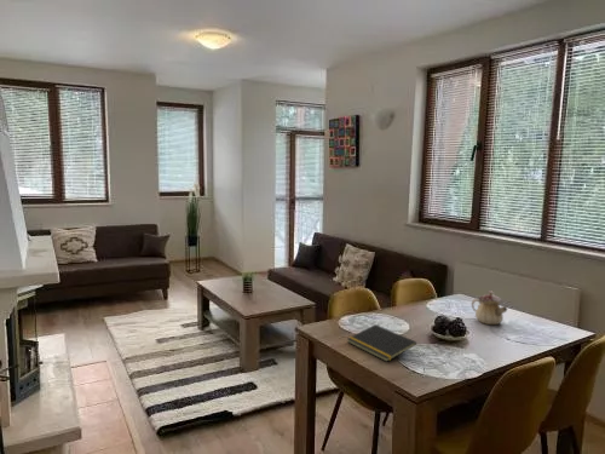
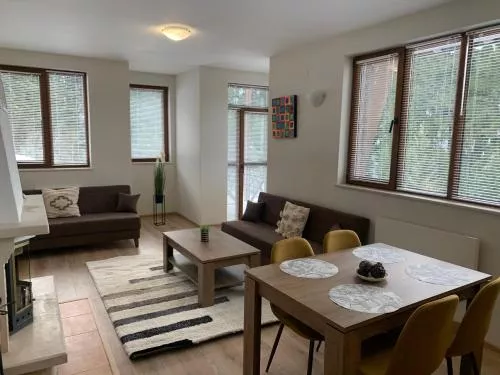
- notepad [346,323,417,363]
- teapot [471,289,508,326]
